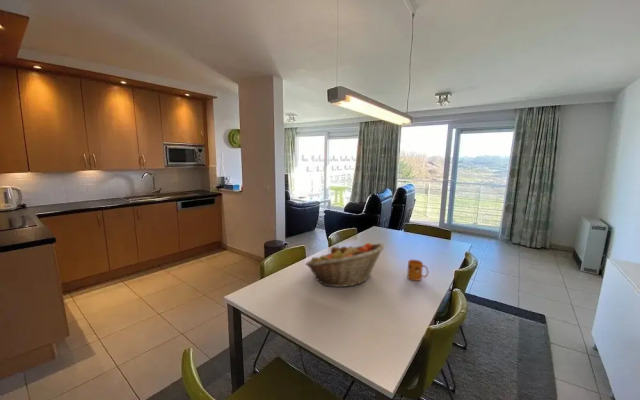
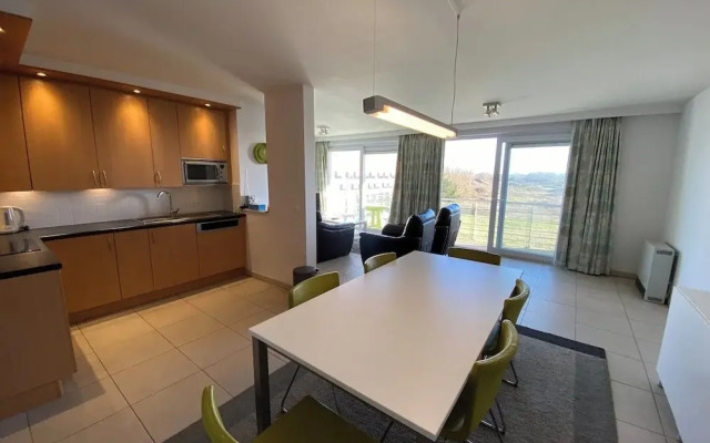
- fruit basket [304,242,385,288]
- mug [406,259,429,282]
